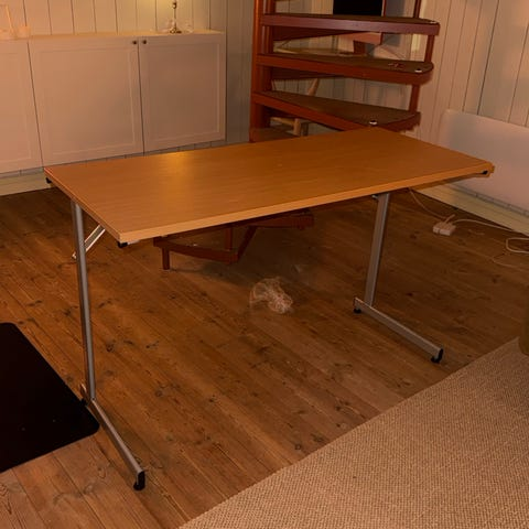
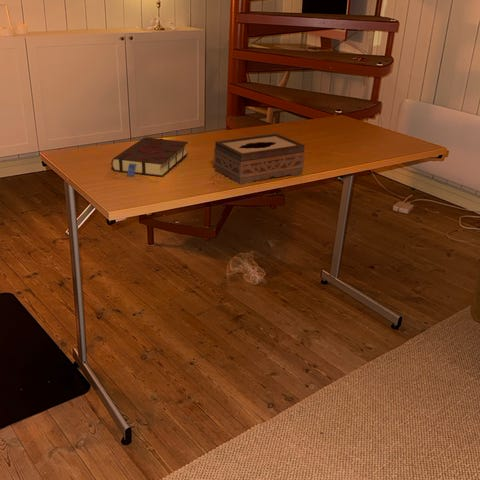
+ tissue box [213,133,306,185]
+ book [110,136,189,178]
